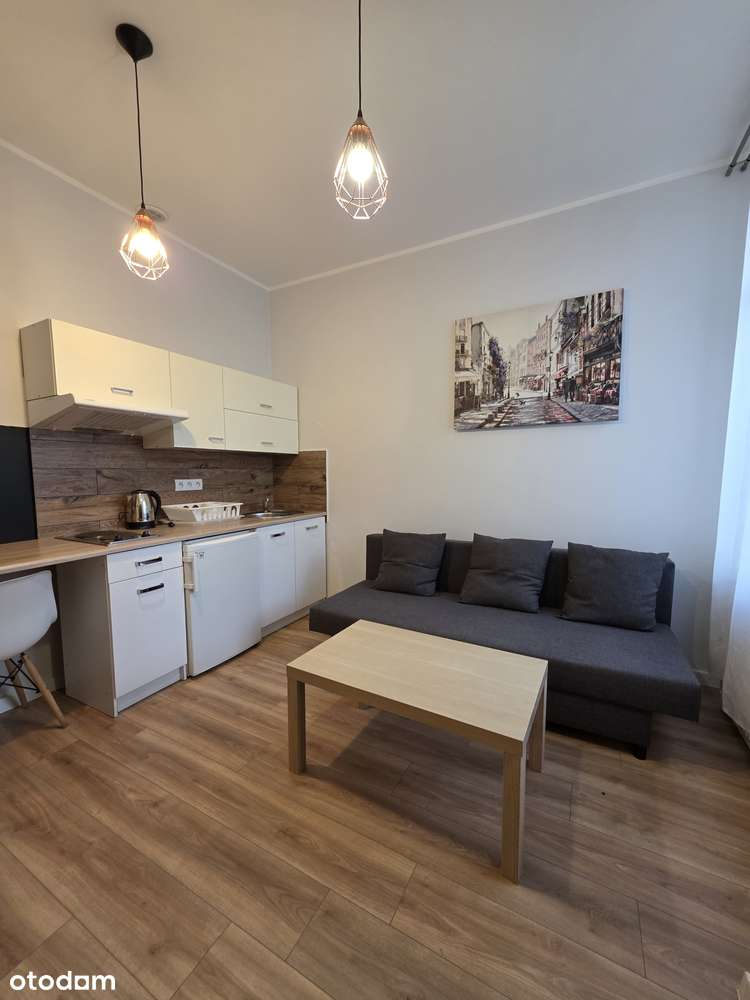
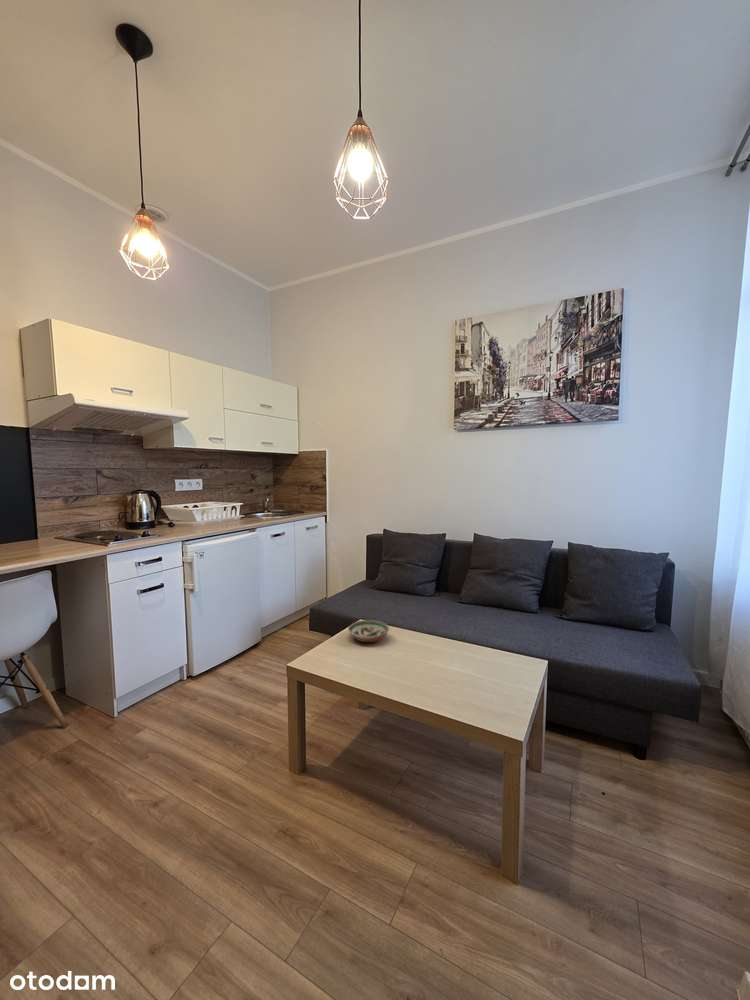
+ decorative bowl [347,619,390,643]
